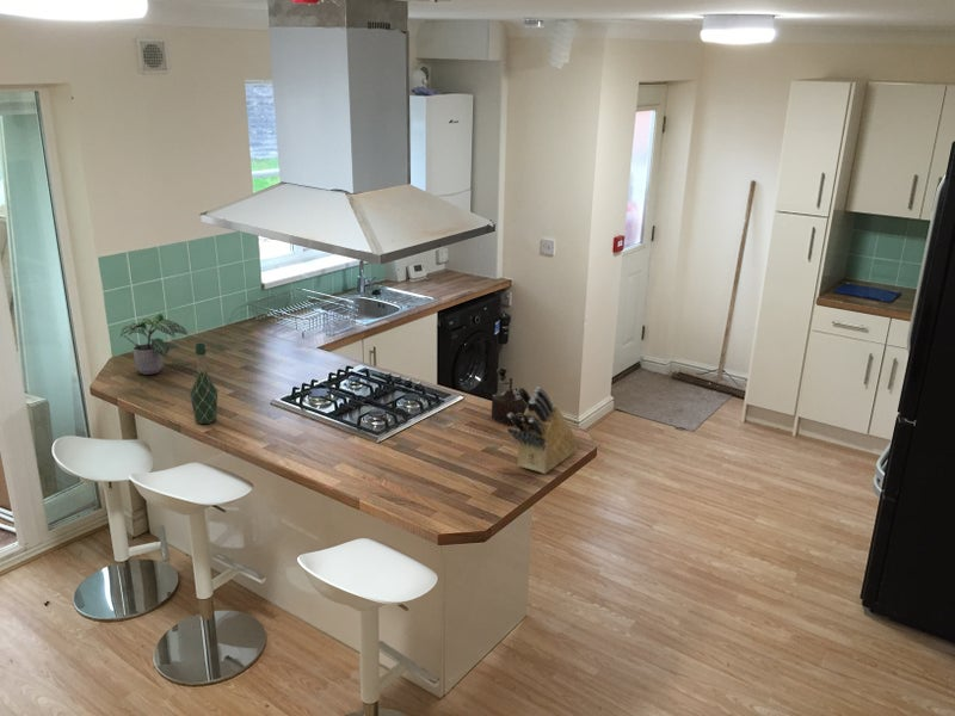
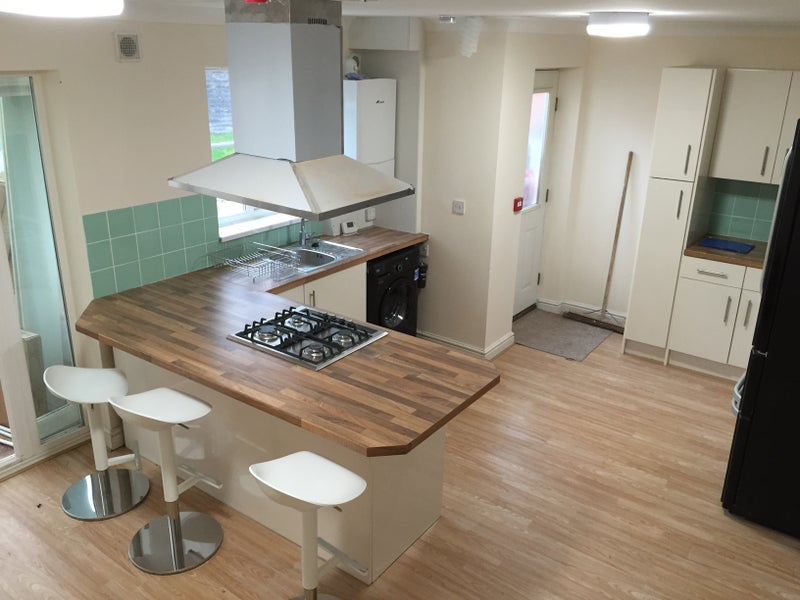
- wine bottle [189,342,218,425]
- potted plant [119,313,189,376]
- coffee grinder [491,366,528,426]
- knife block [506,387,580,475]
